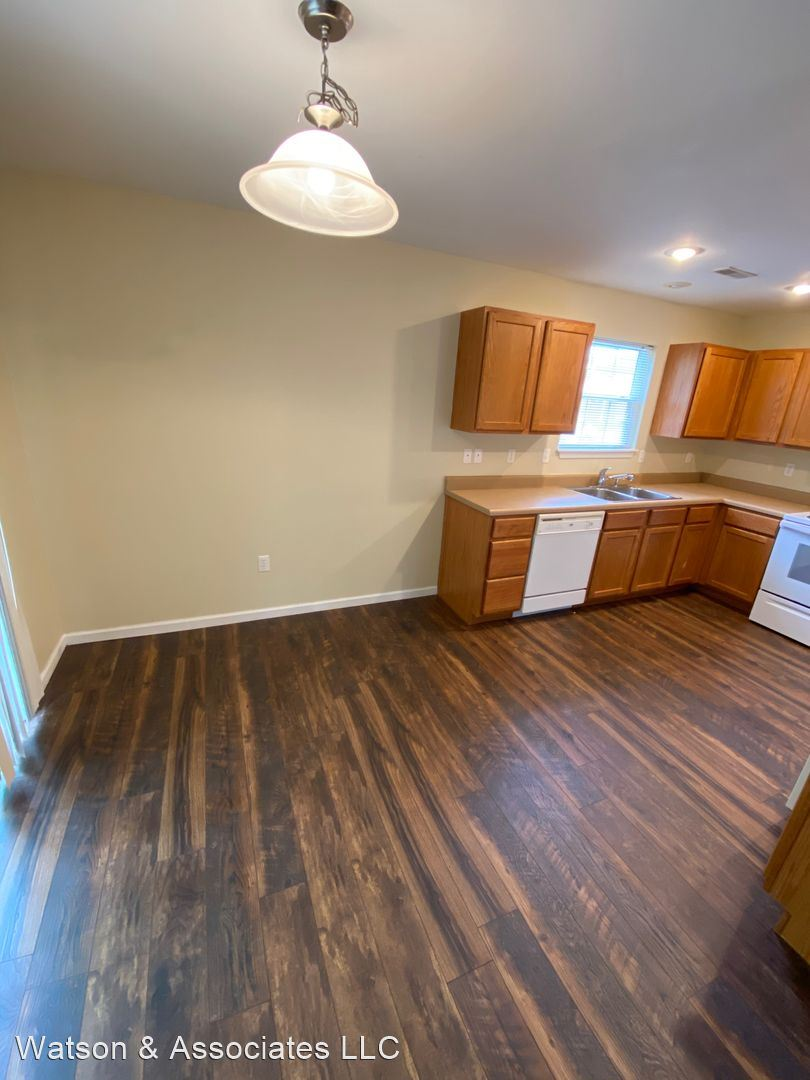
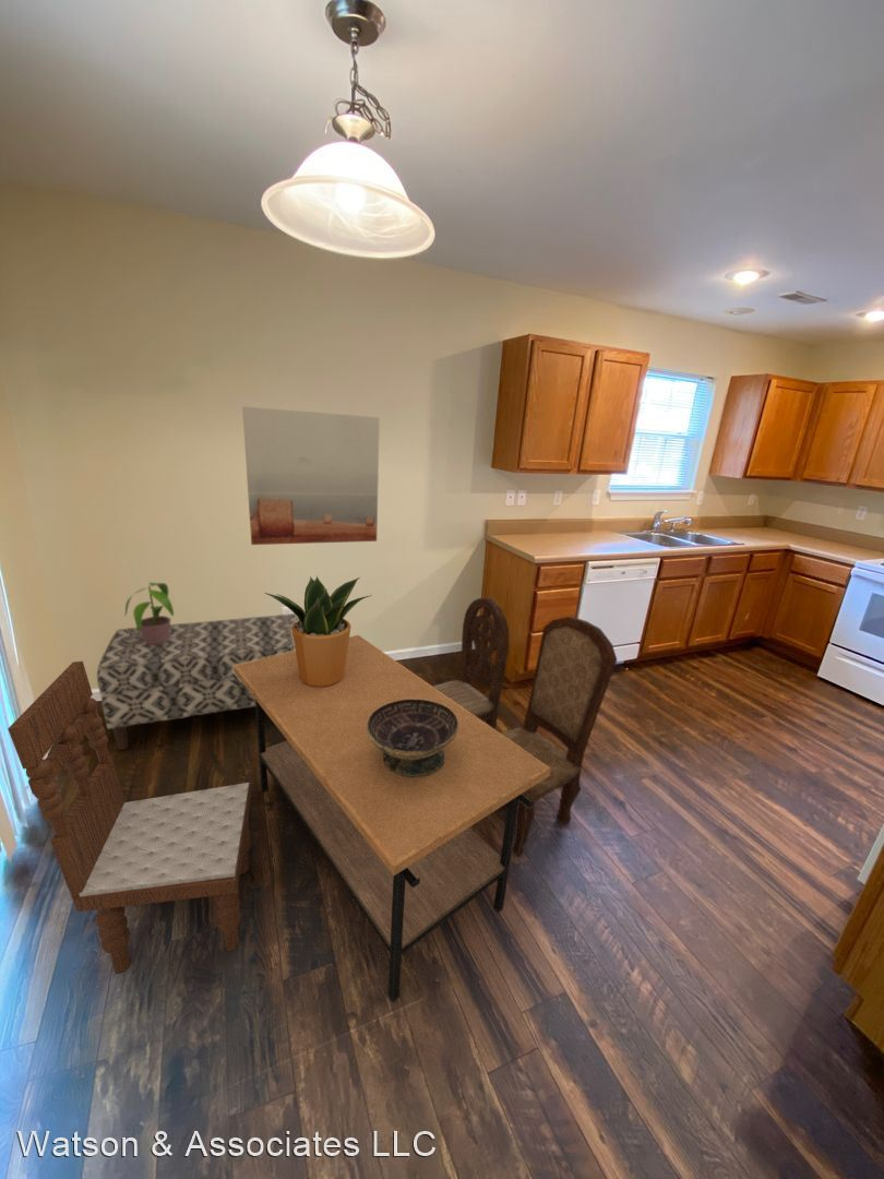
+ potted plant [264,575,373,687]
+ dining chair [432,596,619,857]
+ potted plant [124,582,175,645]
+ bench [96,612,299,751]
+ coffee table [234,634,551,1003]
+ wall art [241,406,381,546]
+ dining chair [7,660,253,975]
+ decorative bowl [367,700,458,777]
